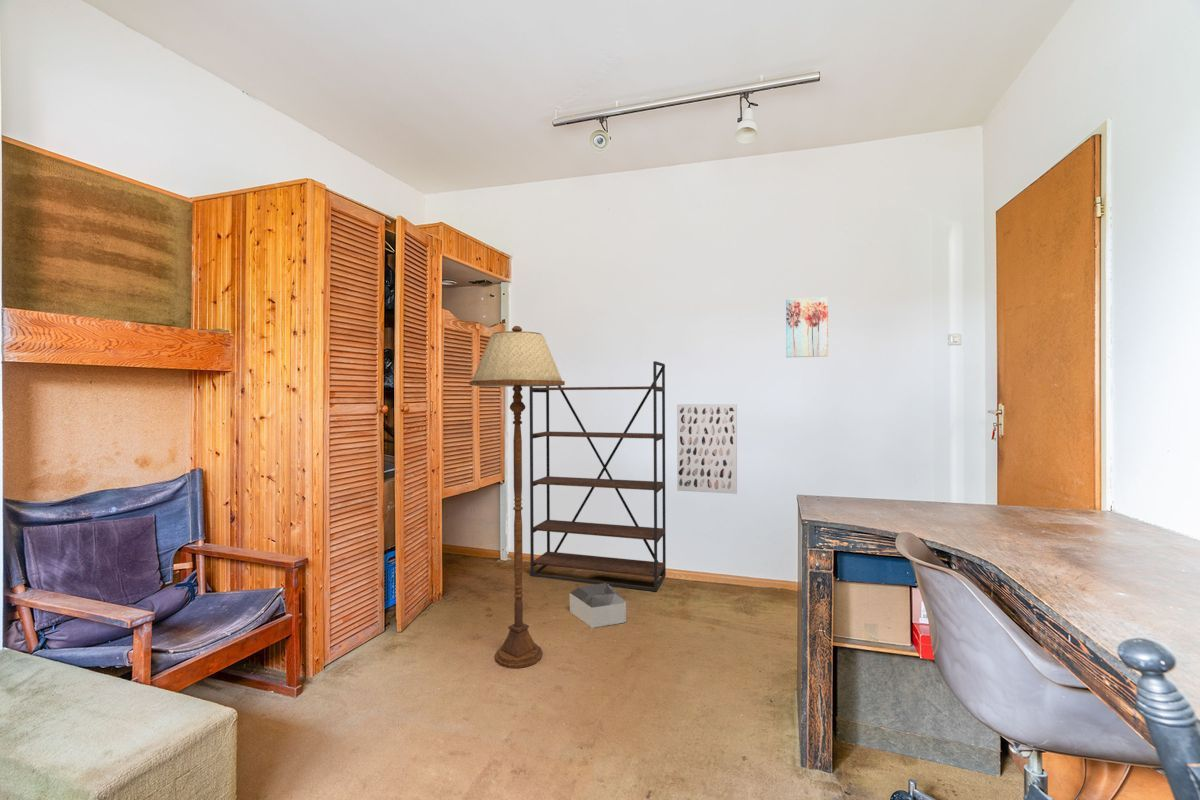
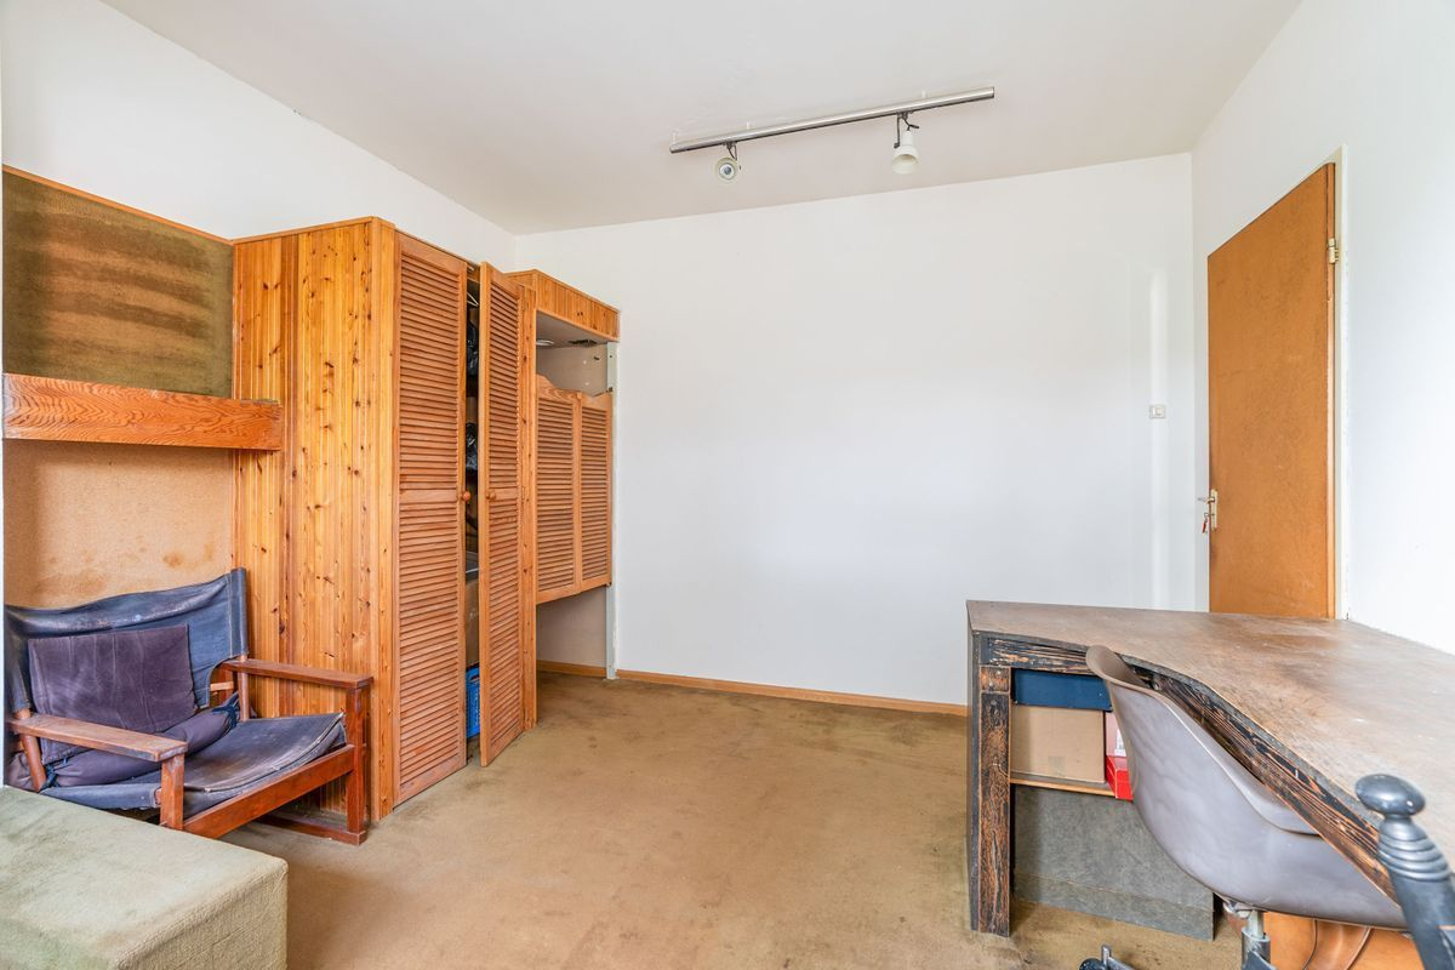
- floor lamp [468,325,566,669]
- wall art [785,296,829,358]
- wall art [676,403,738,495]
- bookshelf [529,360,667,592]
- storage box [569,583,627,629]
